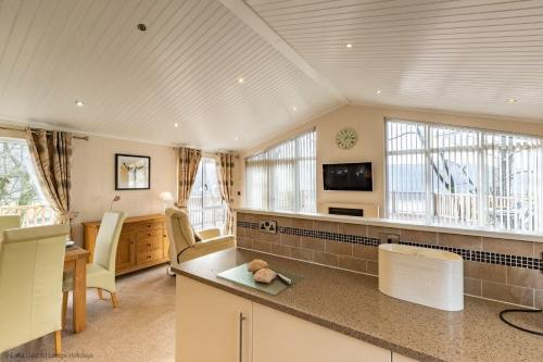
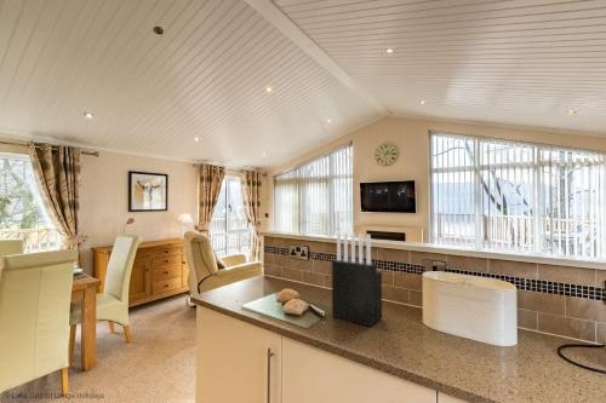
+ knife block [331,231,383,328]
